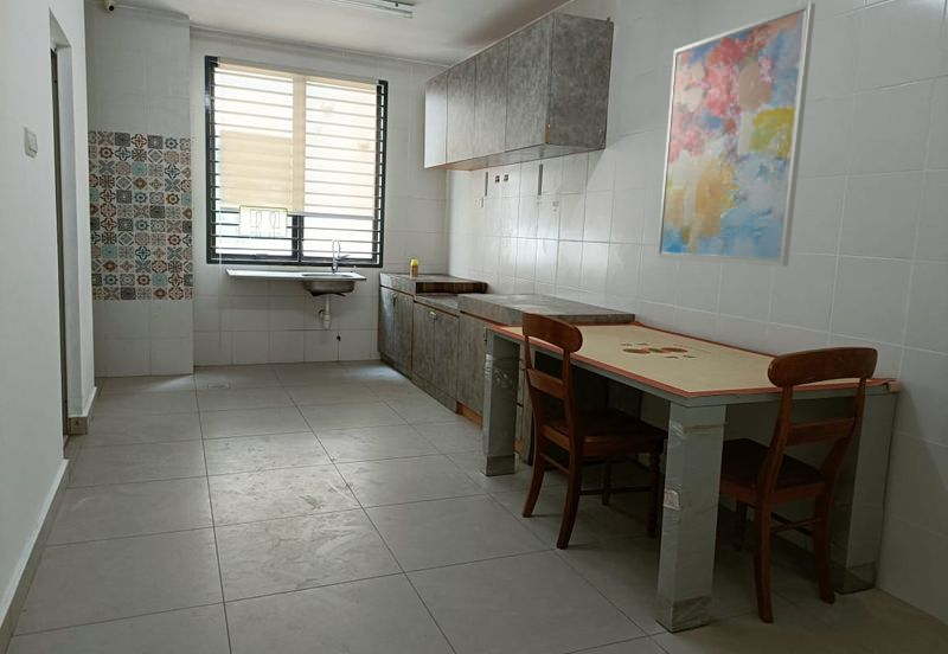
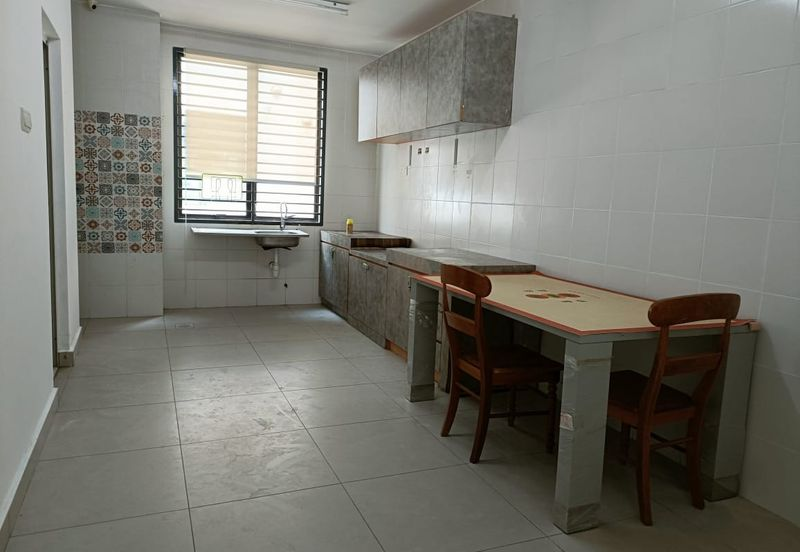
- wall art [656,1,816,268]
